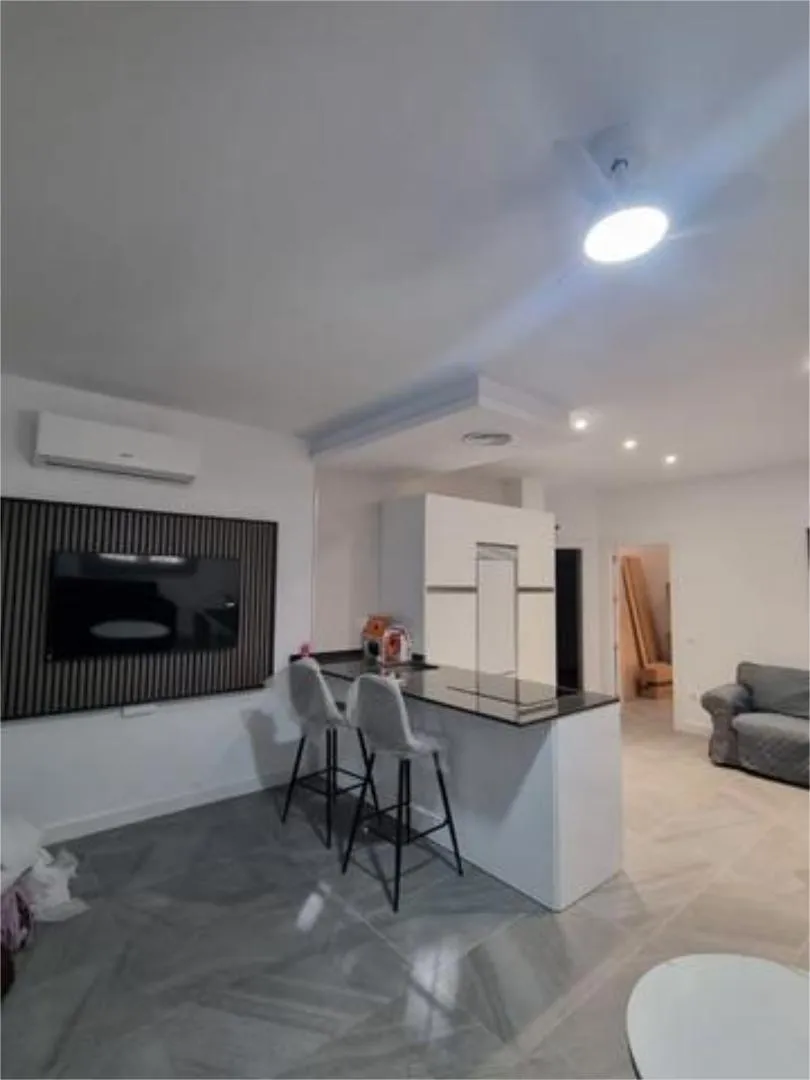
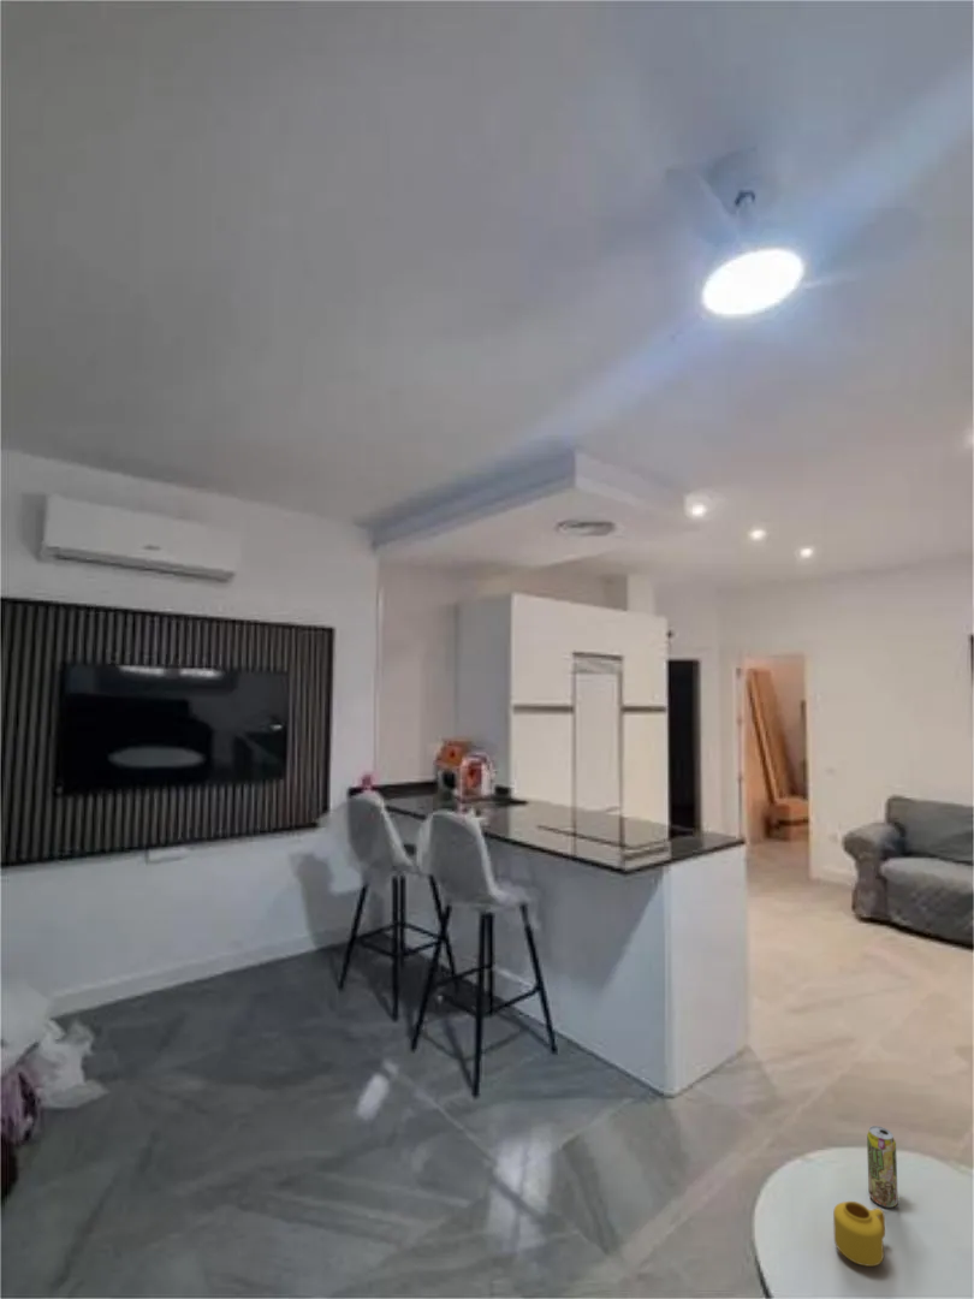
+ beverage can [866,1125,899,1209]
+ mug [832,1200,886,1268]
